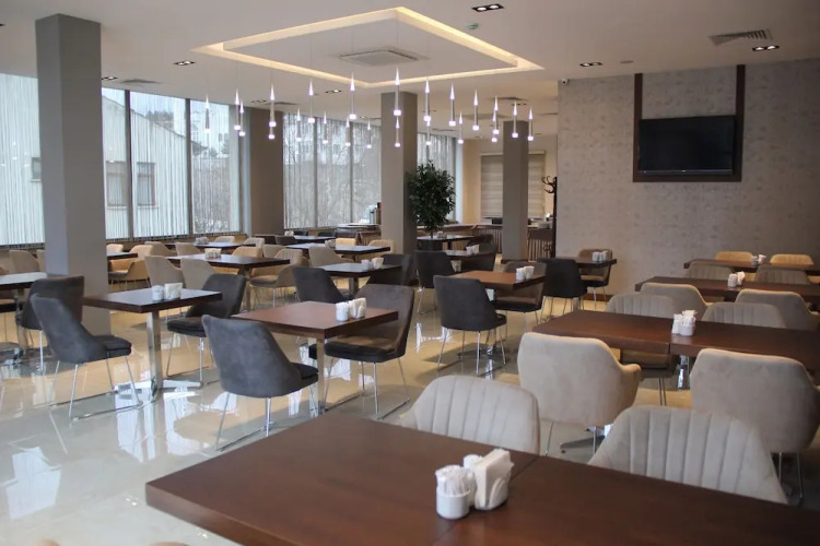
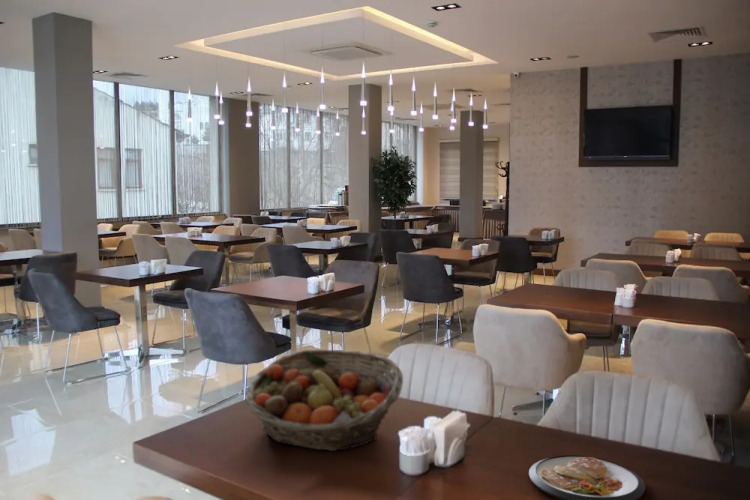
+ fruit basket [244,348,404,452]
+ dish [528,454,646,500]
